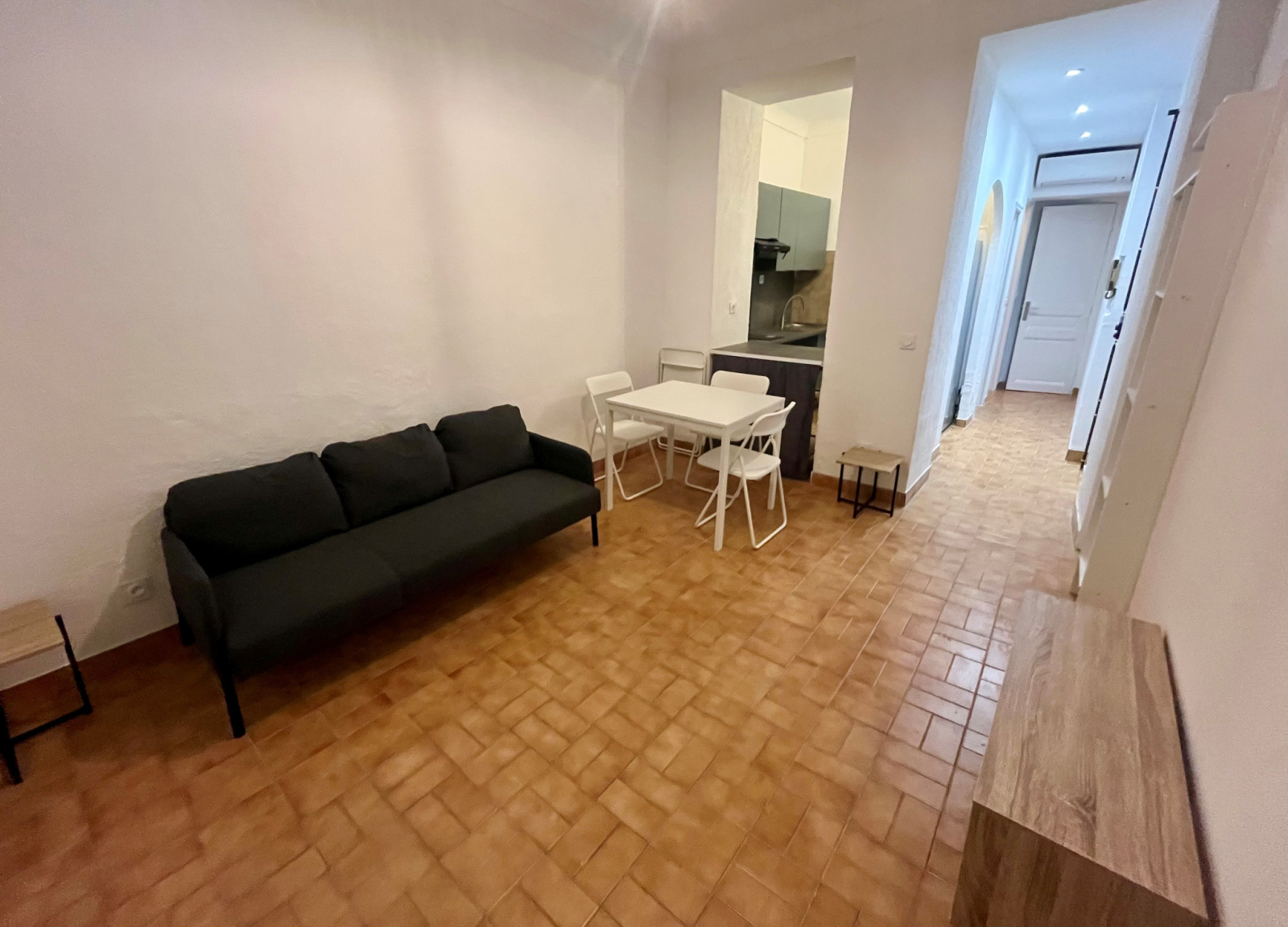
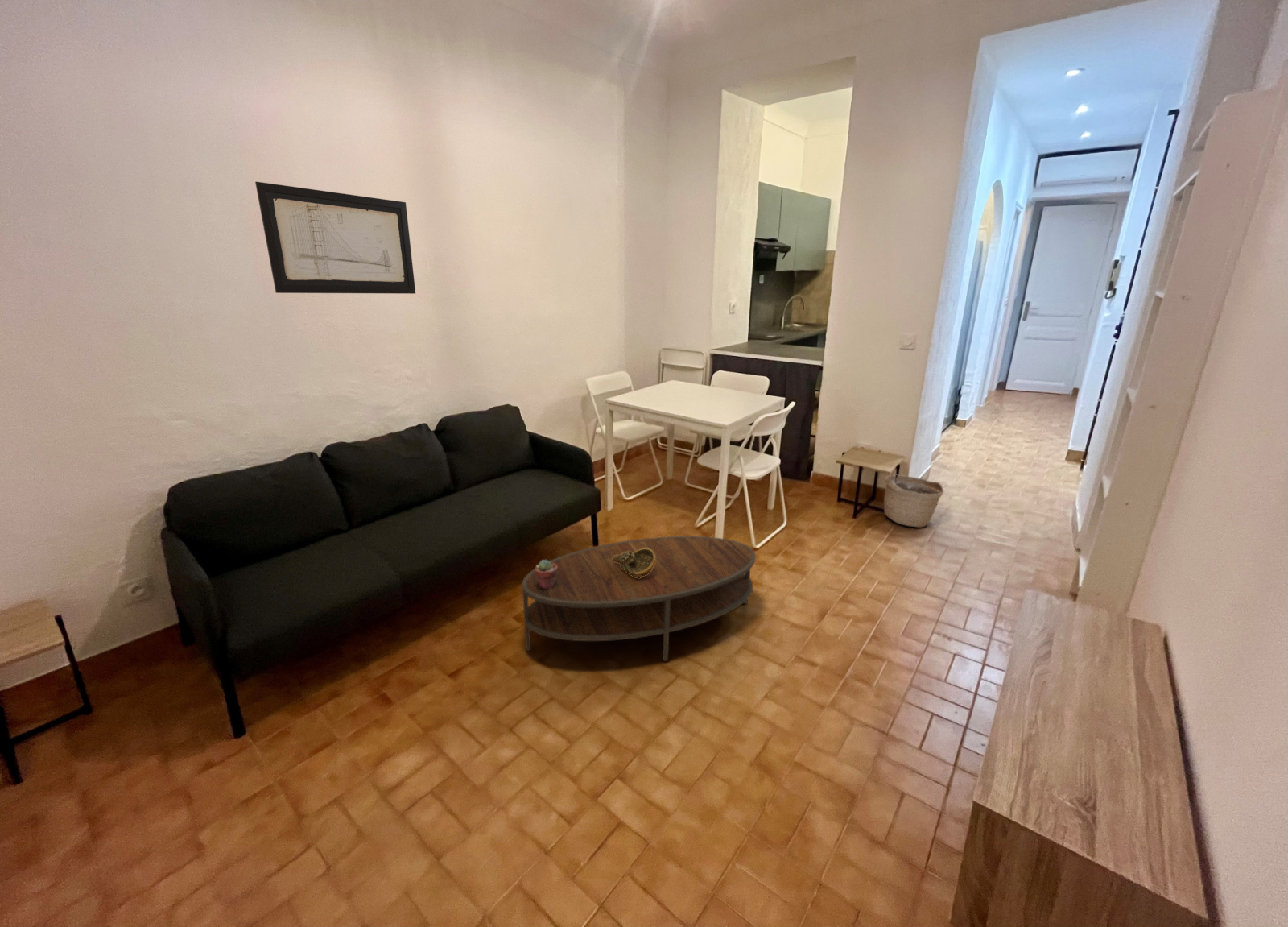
+ decorative bowl [613,548,655,578]
+ basket [883,474,944,528]
+ potted succulent [535,559,557,590]
+ coffee table [522,536,757,662]
+ wall art [254,181,416,295]
